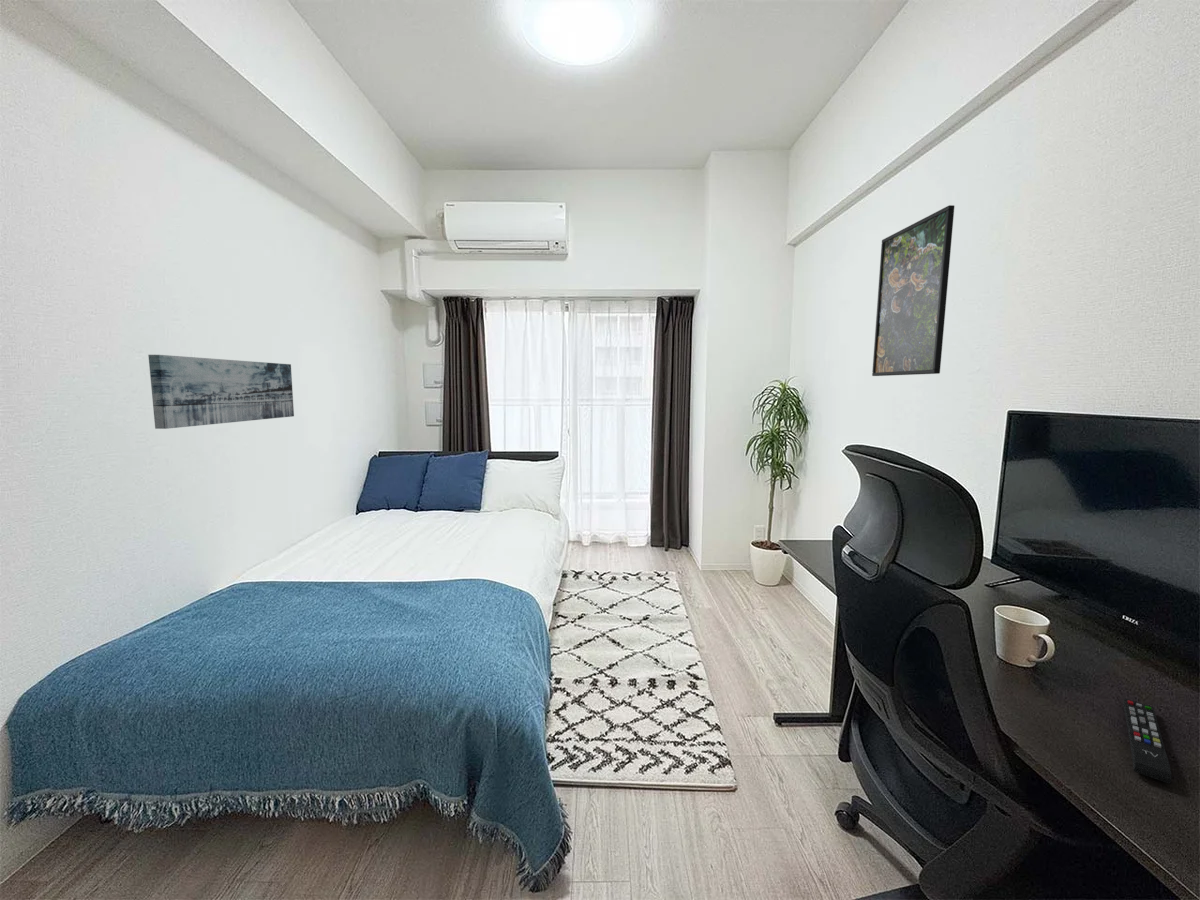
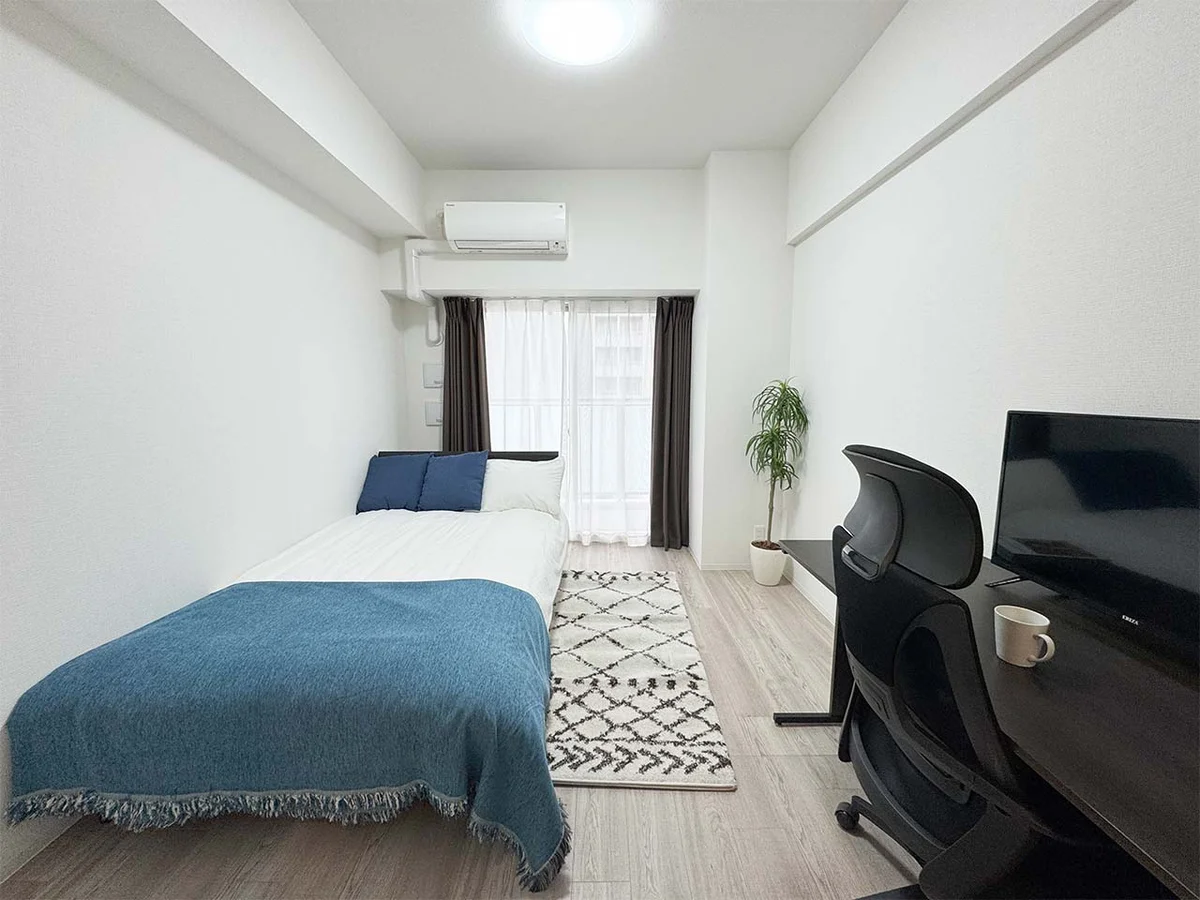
- wall art [147,354,295,430]
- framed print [871,204,955,377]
- remote control [1122,697,1172,785]
